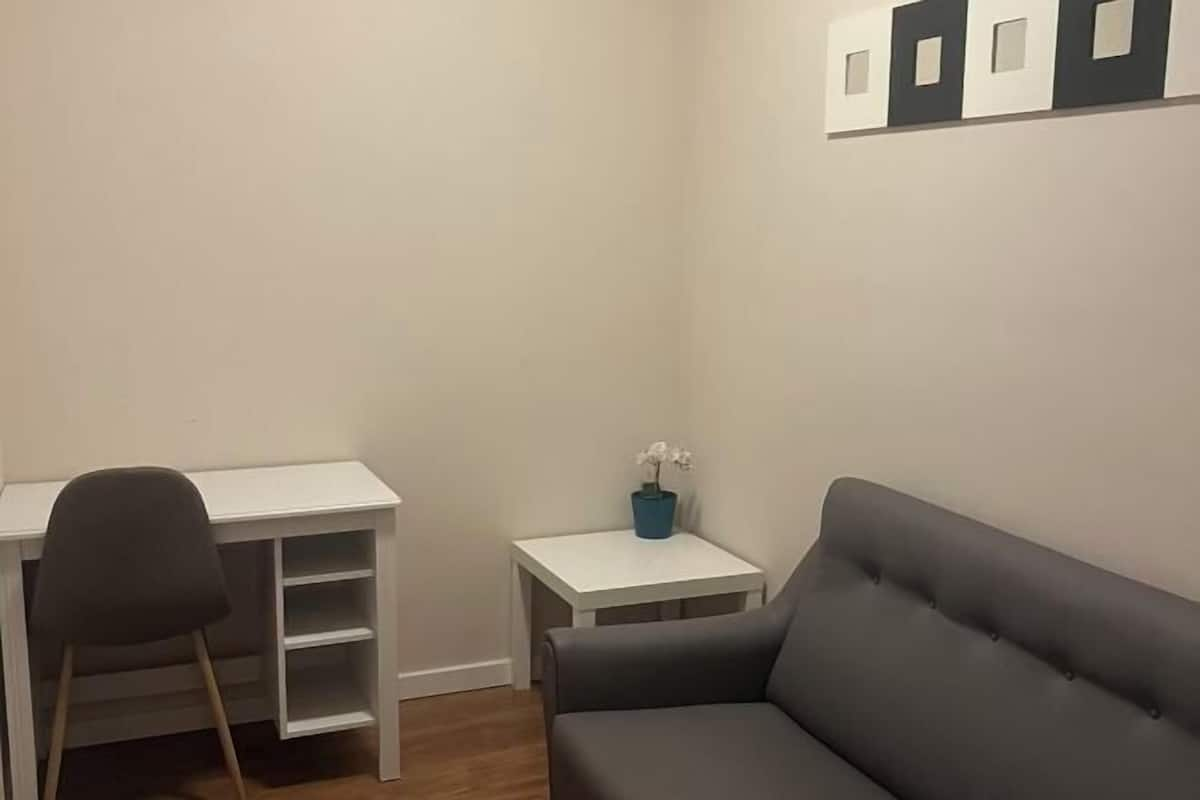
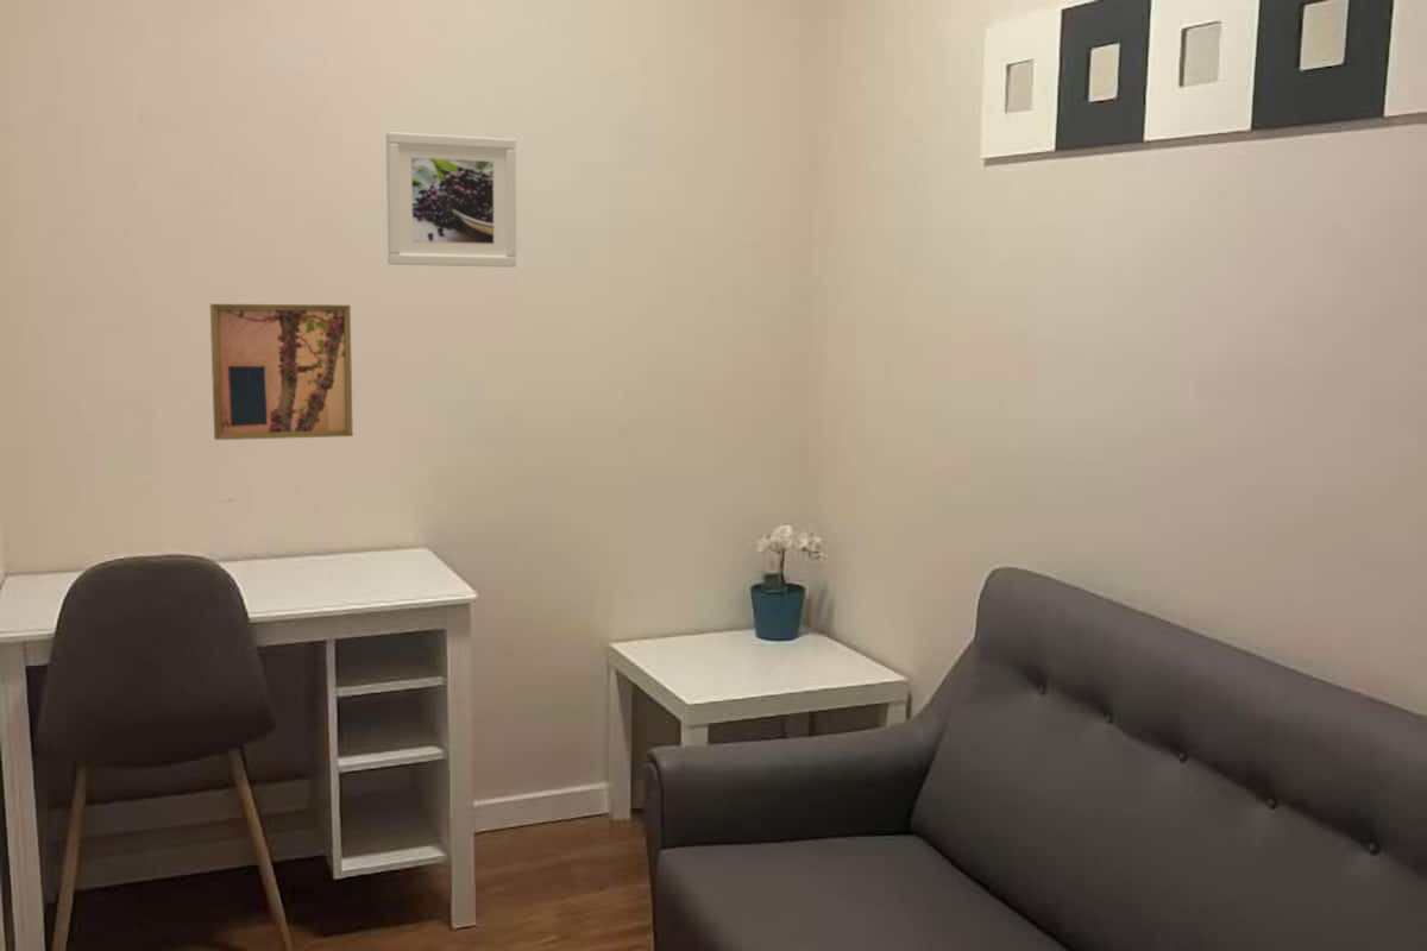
+ wall art [209,303,354,441]
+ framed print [385,131,517,269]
